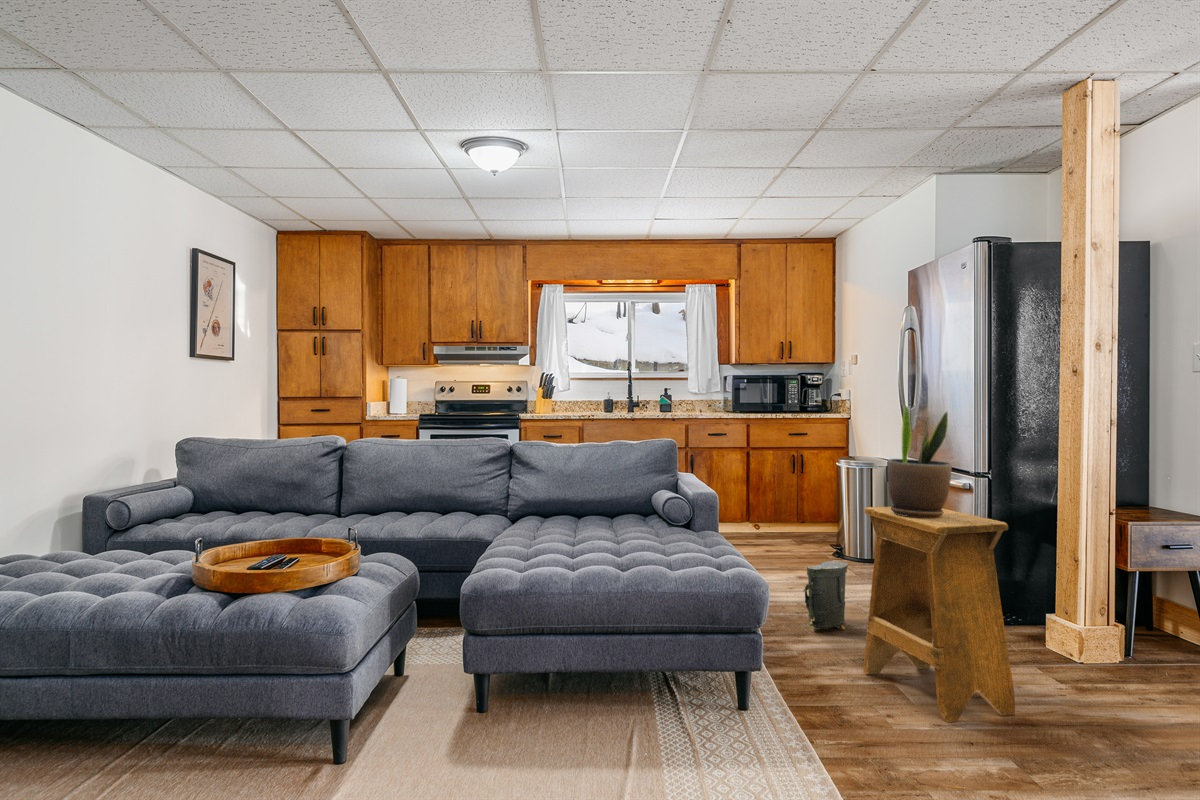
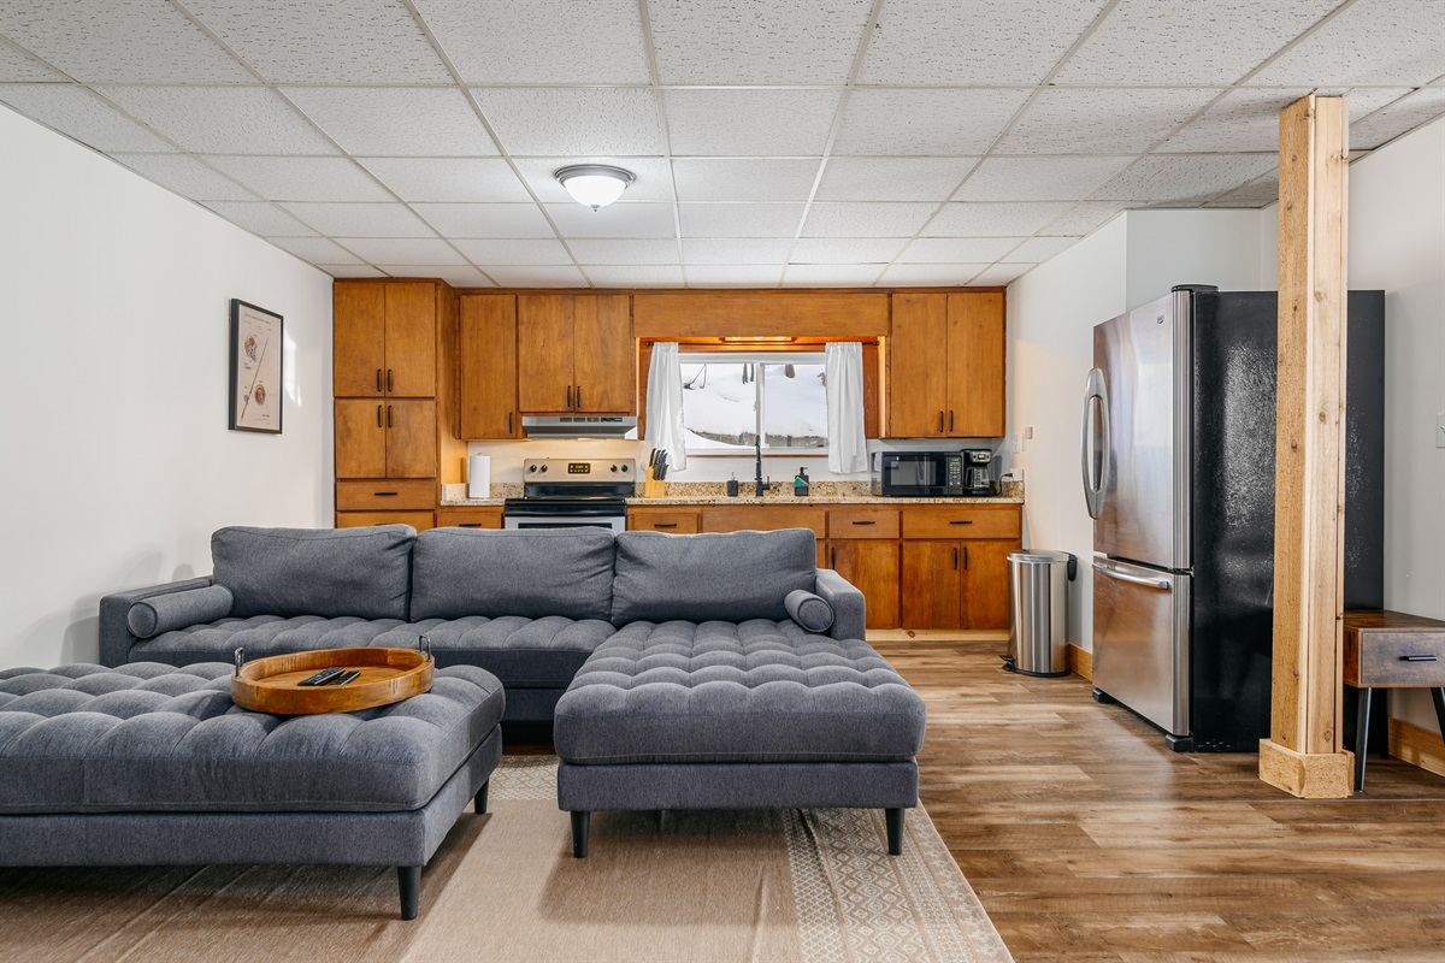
- bag [802,560,849,632]
- potted plant [887,403,953,518]
- stool [863,506,1016,723]
